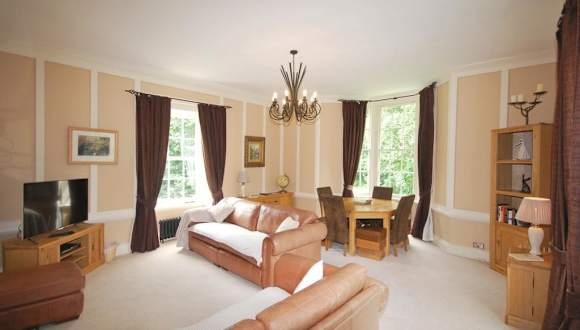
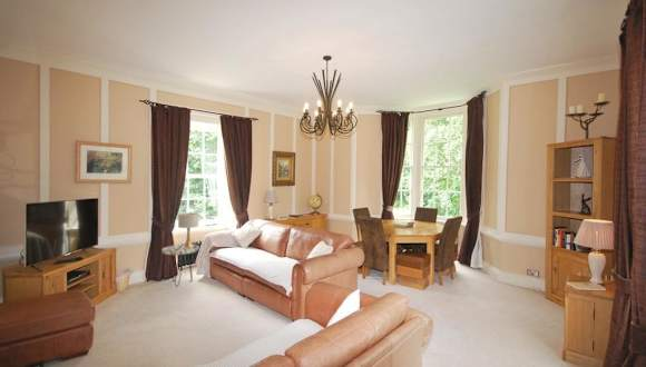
+ side table [160,244,202,287]
+ lamp [177,211,199,247]
